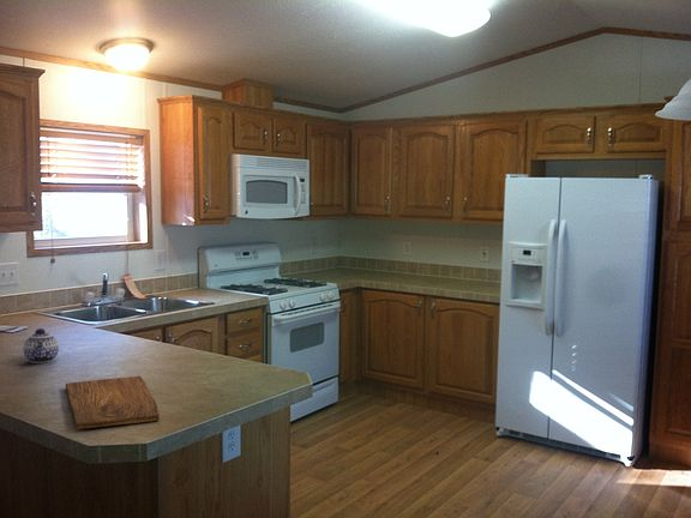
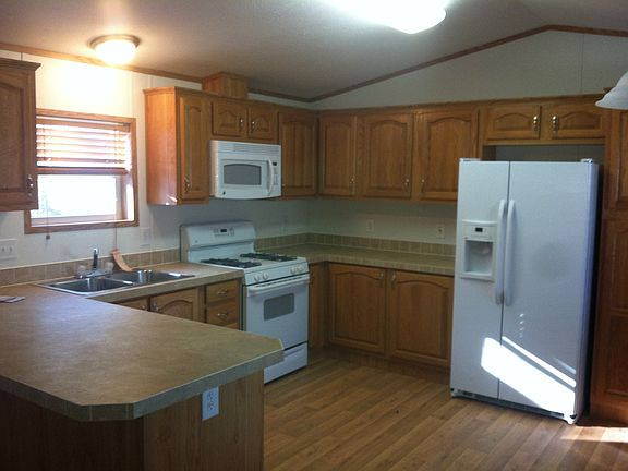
- teapot [23,327,60,365]
- cutting board [65,375,161,430]
